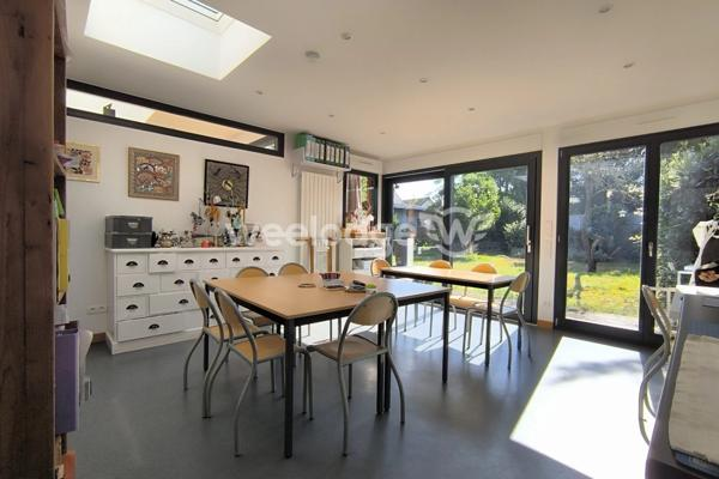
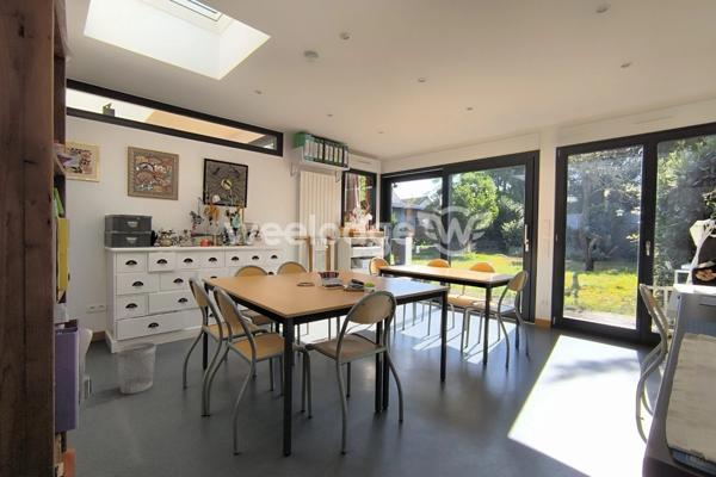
+ wastebasket [116,341,158,395]
